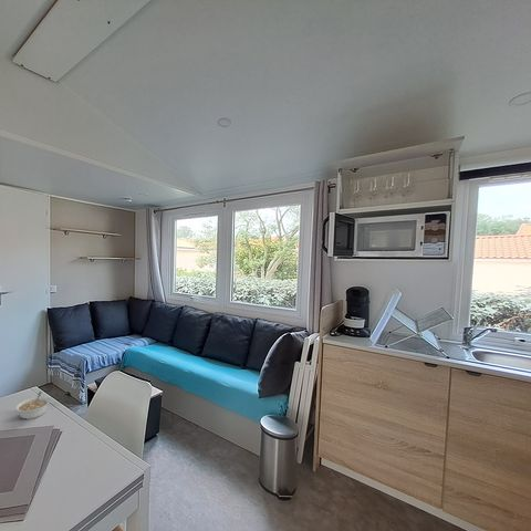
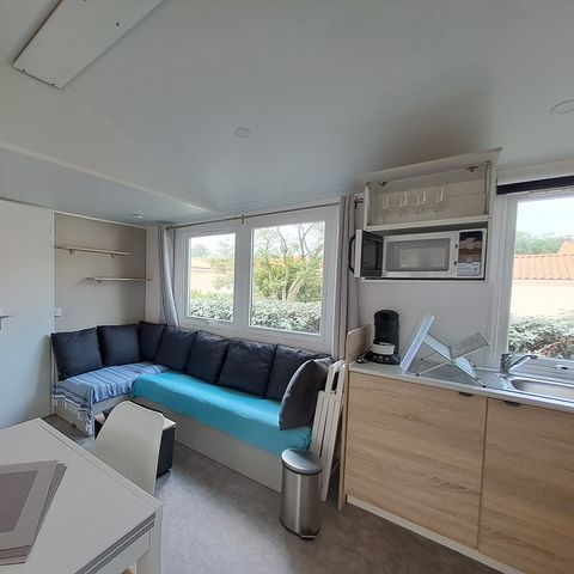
- legume [14,391,51,420]
